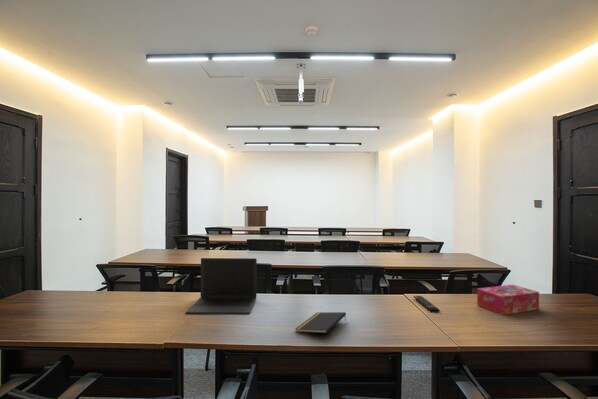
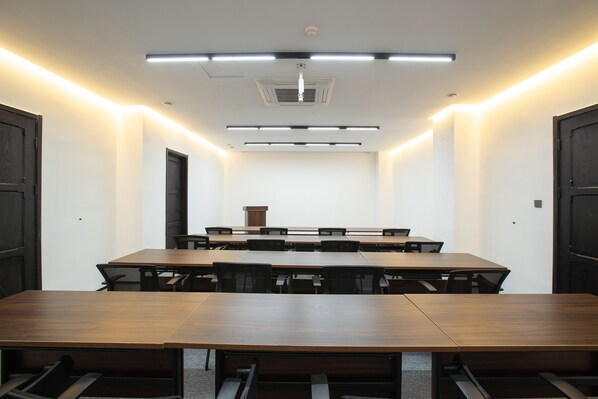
- notepad [294,311,347,334]
- remote control [412,295,441,313]
- tissue box [476,284,540,316]
- laptop [185,257,258,315]
